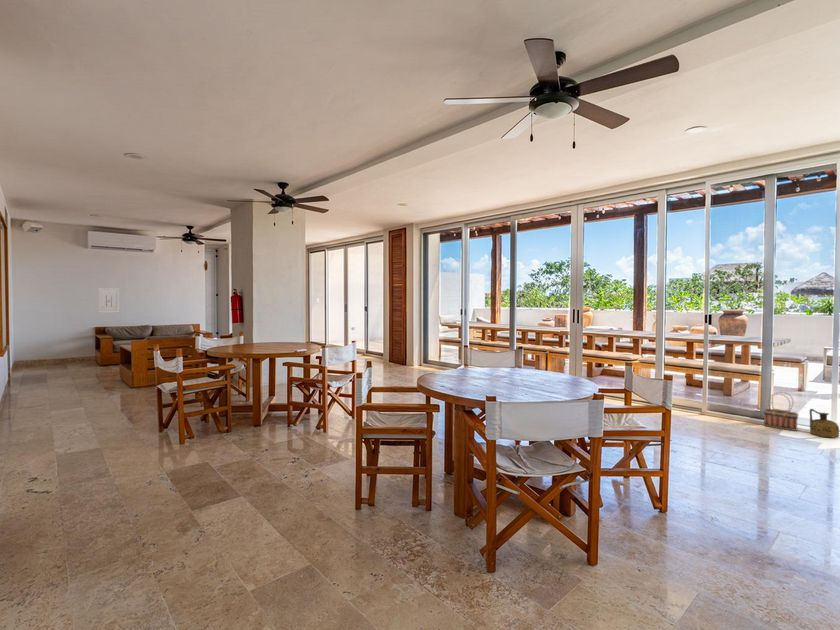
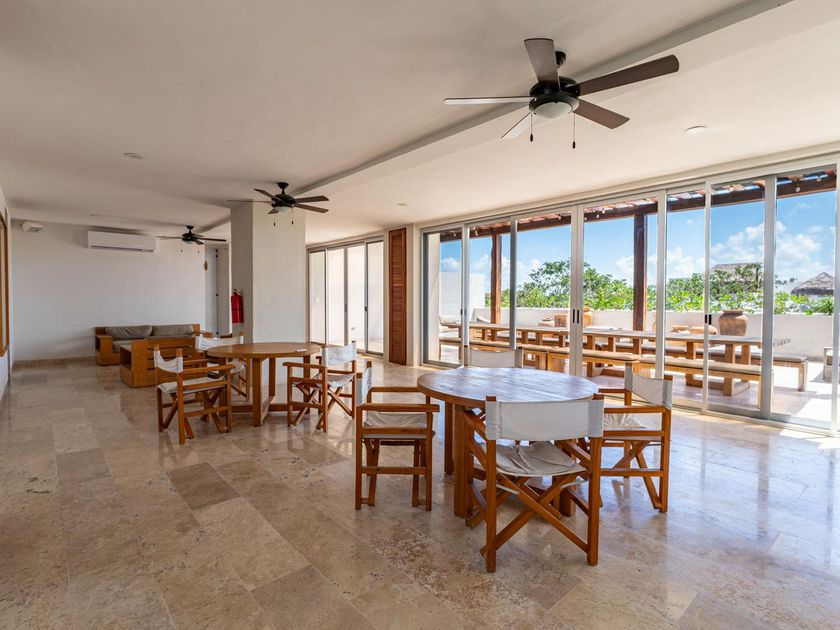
- ceramic jug [809,408,840,438]
- basket [762,391,800,432]
- wall art [97,287,120,314]
